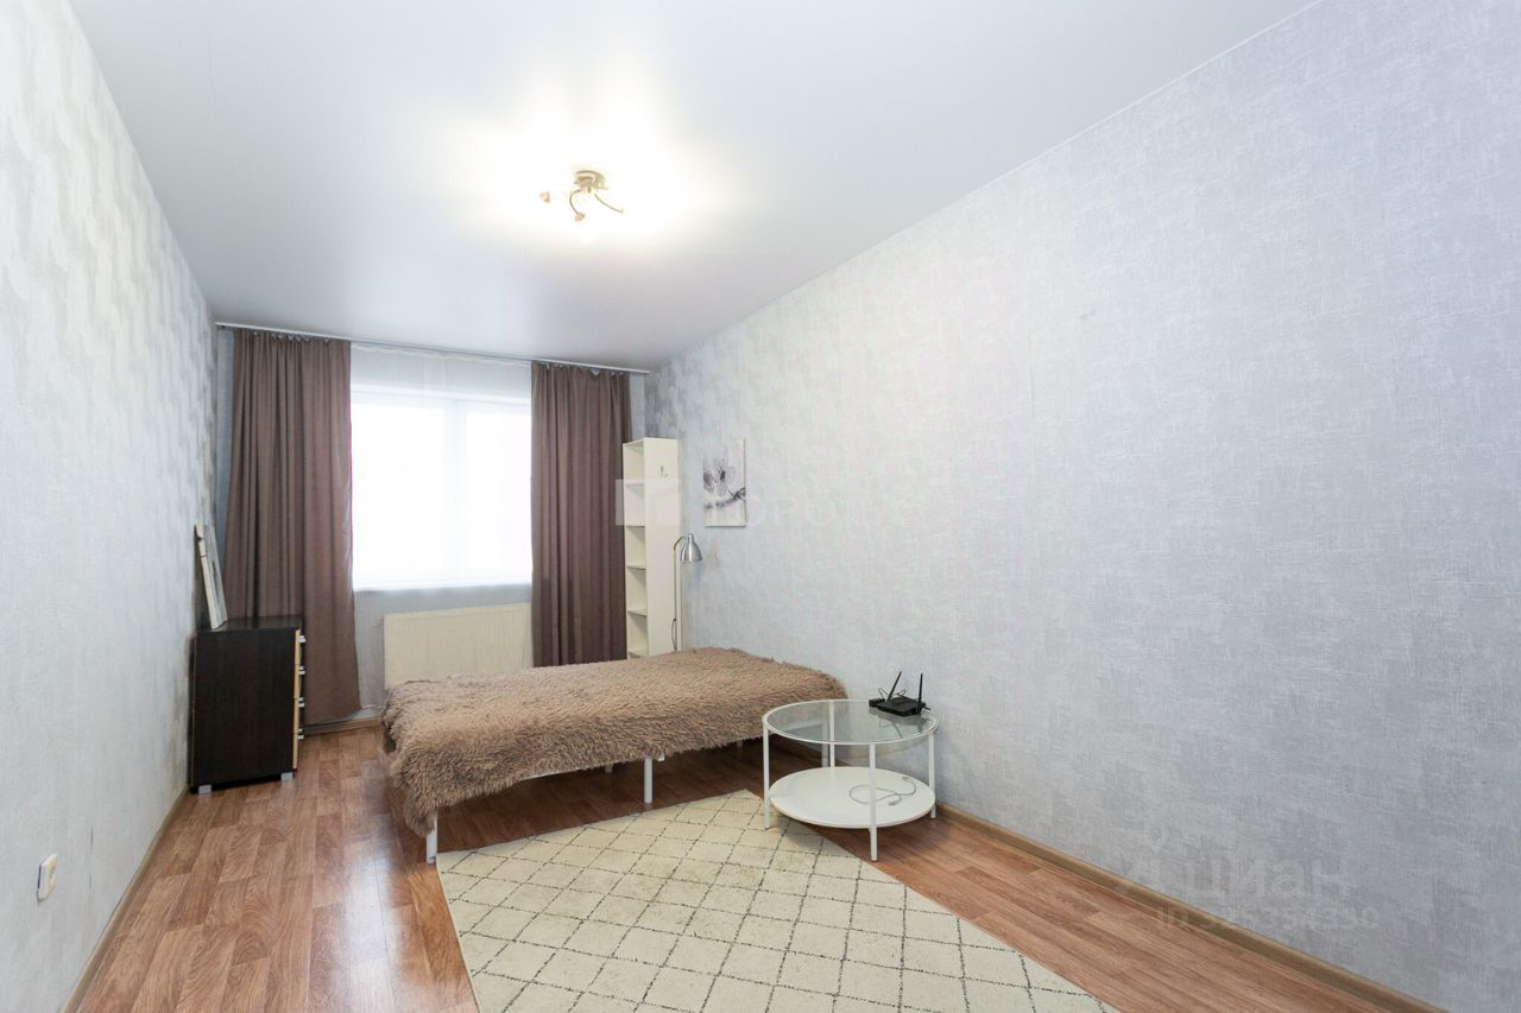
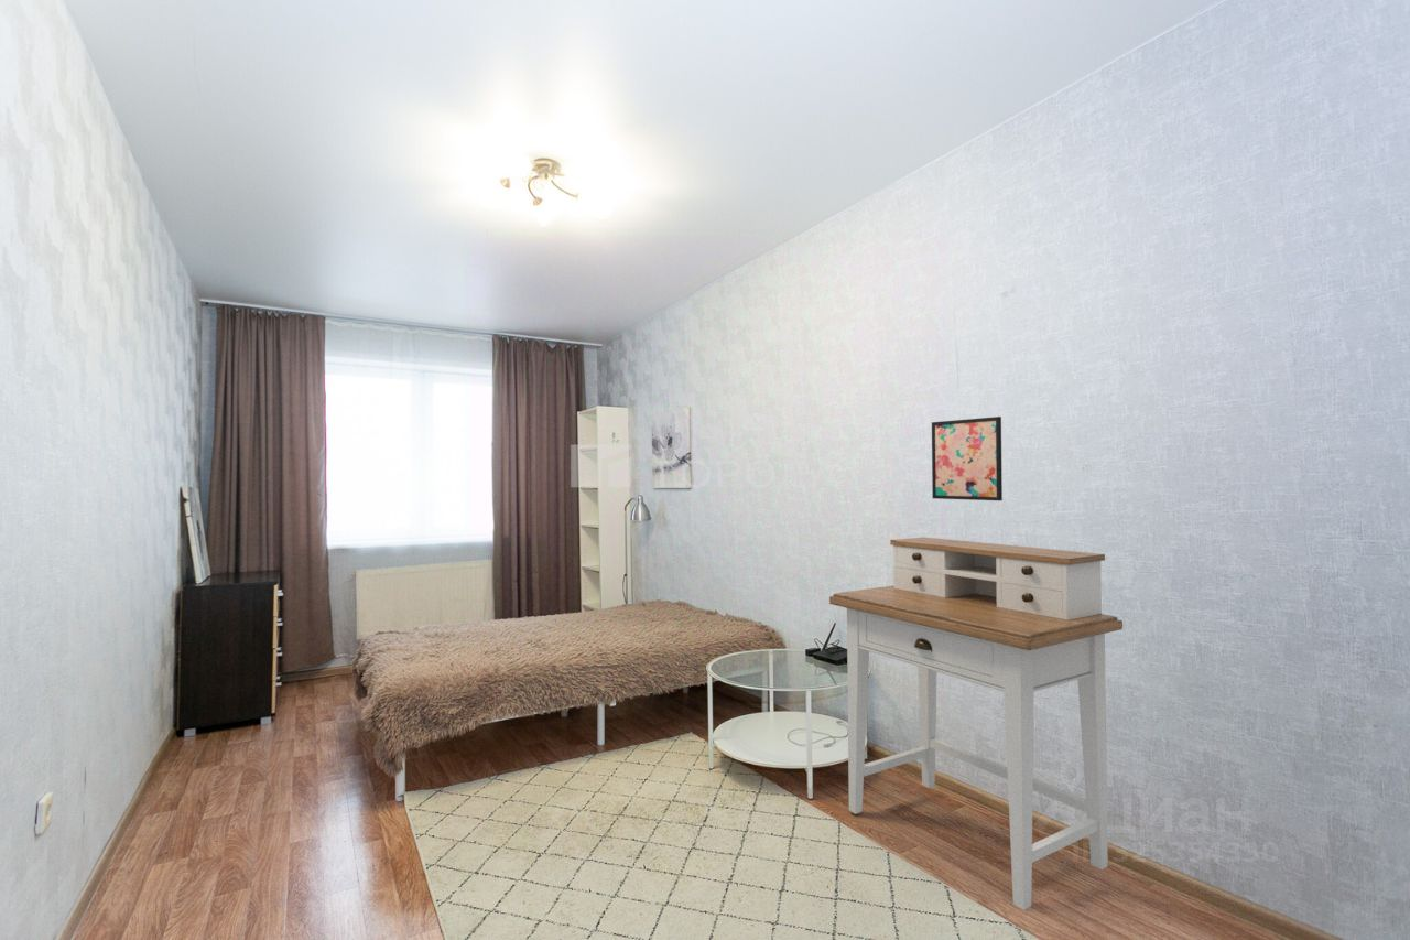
+ wall art [931,415,1004,501]
+ desk [828,537,1124,911]
